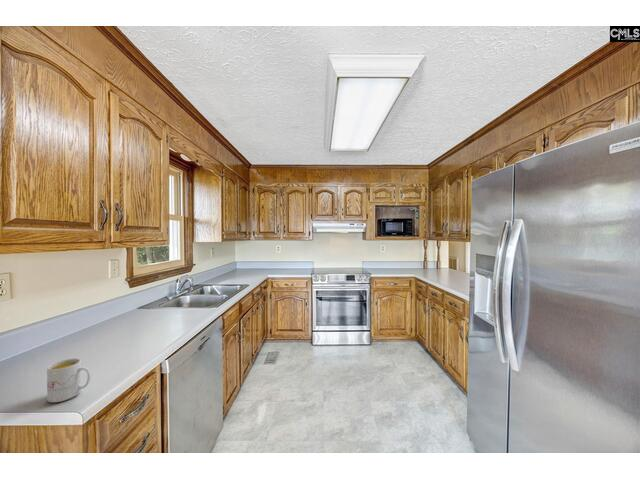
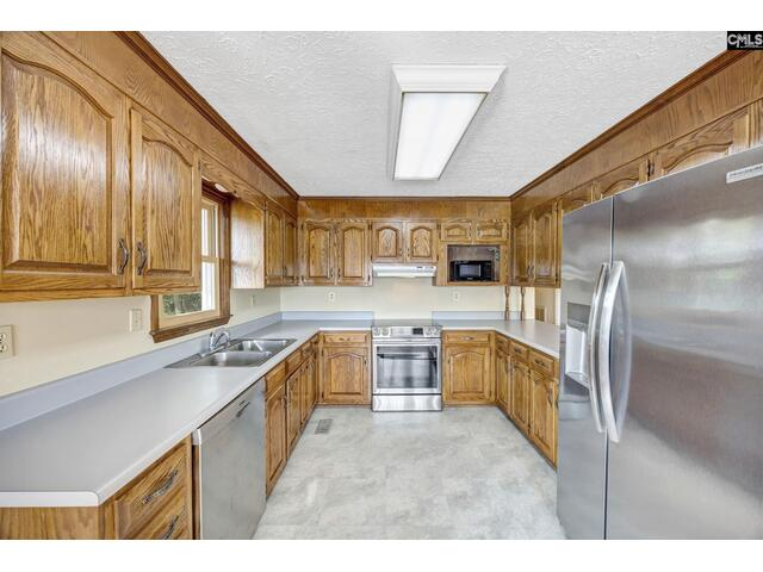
- mug [46,357,92,403]
